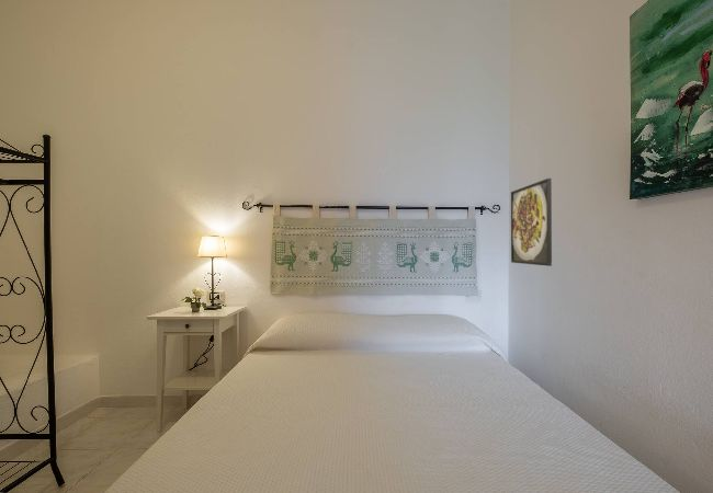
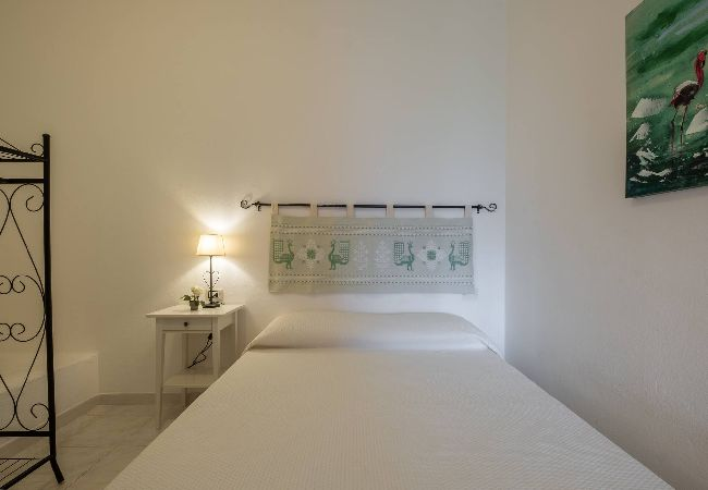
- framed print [510,177,553,267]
